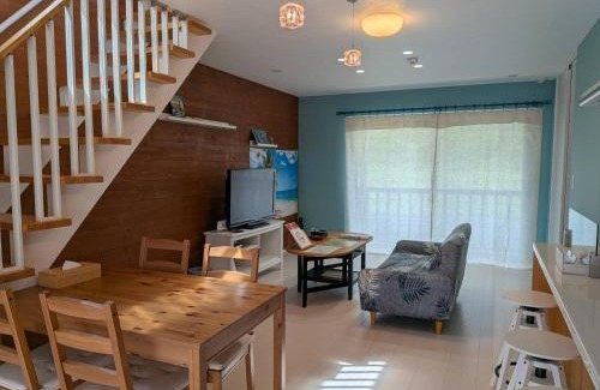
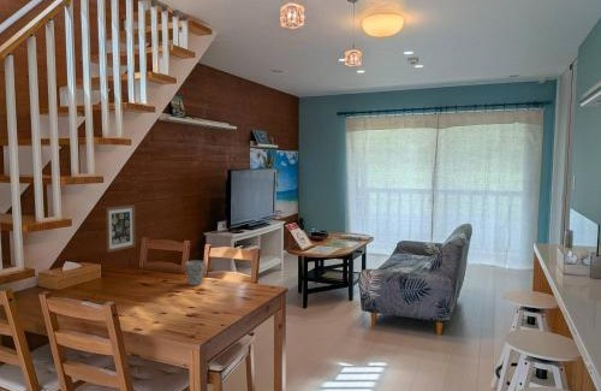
+ wall art [105,205,137,254]
+ cup [184,260,206,286]
